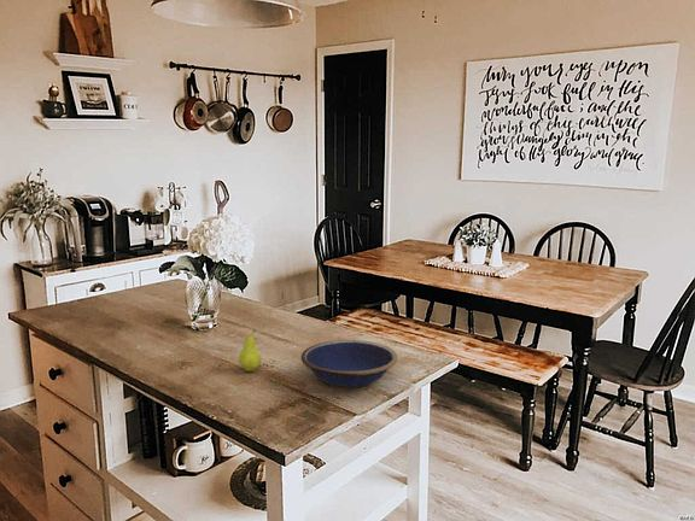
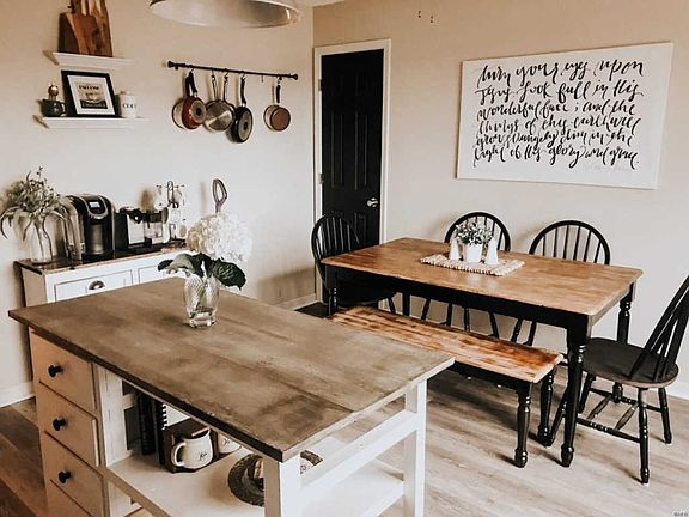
- bowl [300,339,398,388]
- fruit [238,328,262,373]
